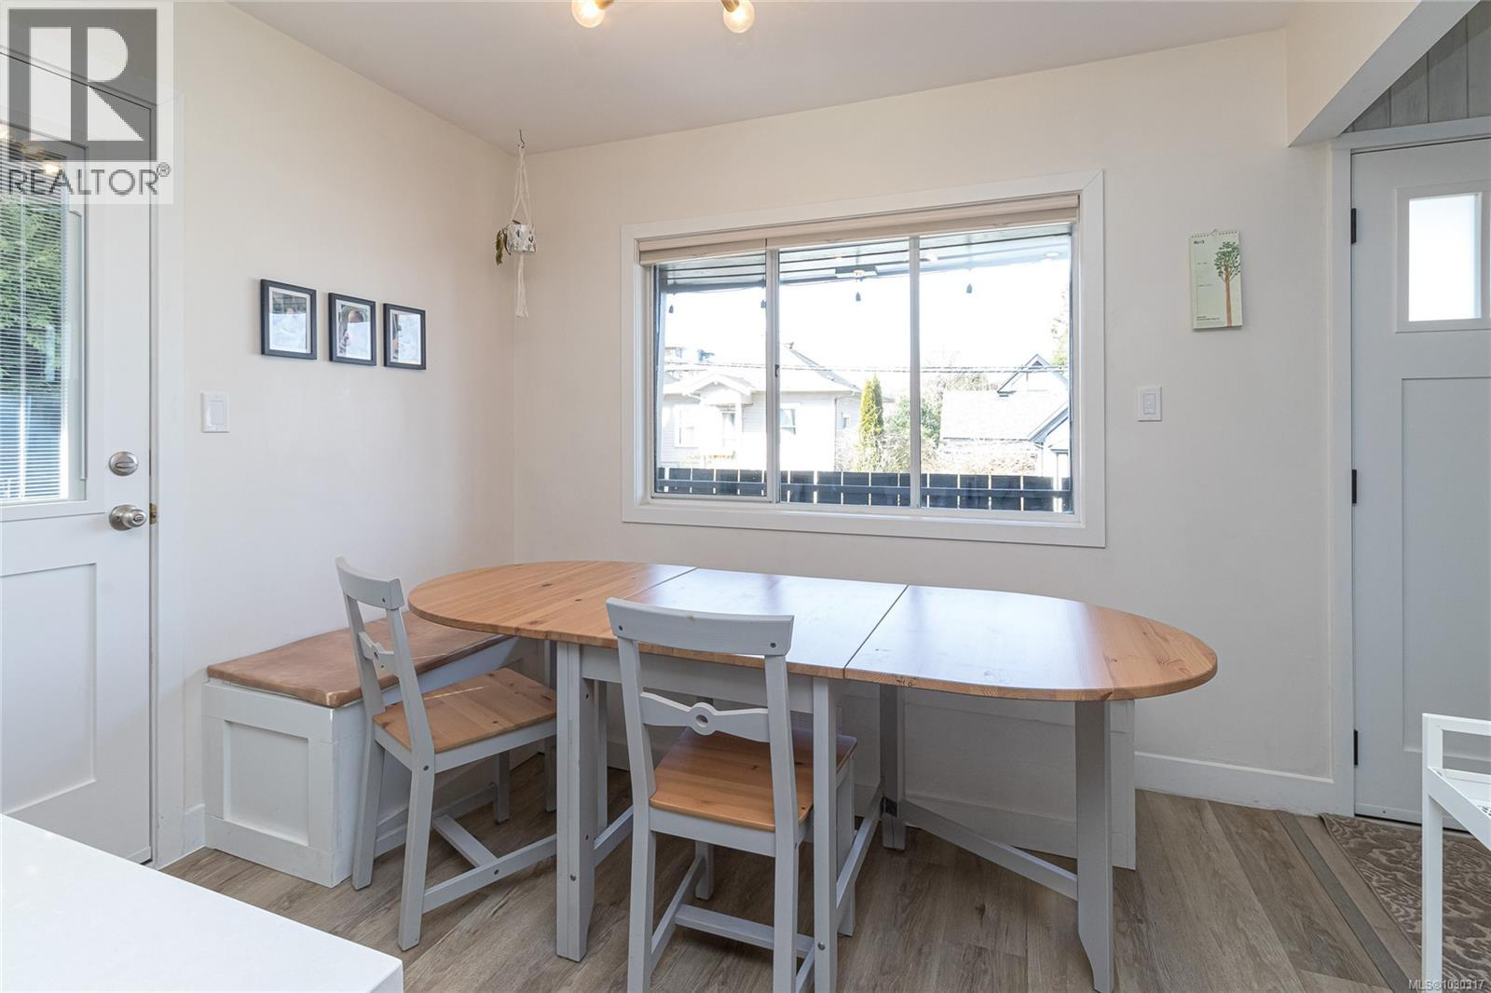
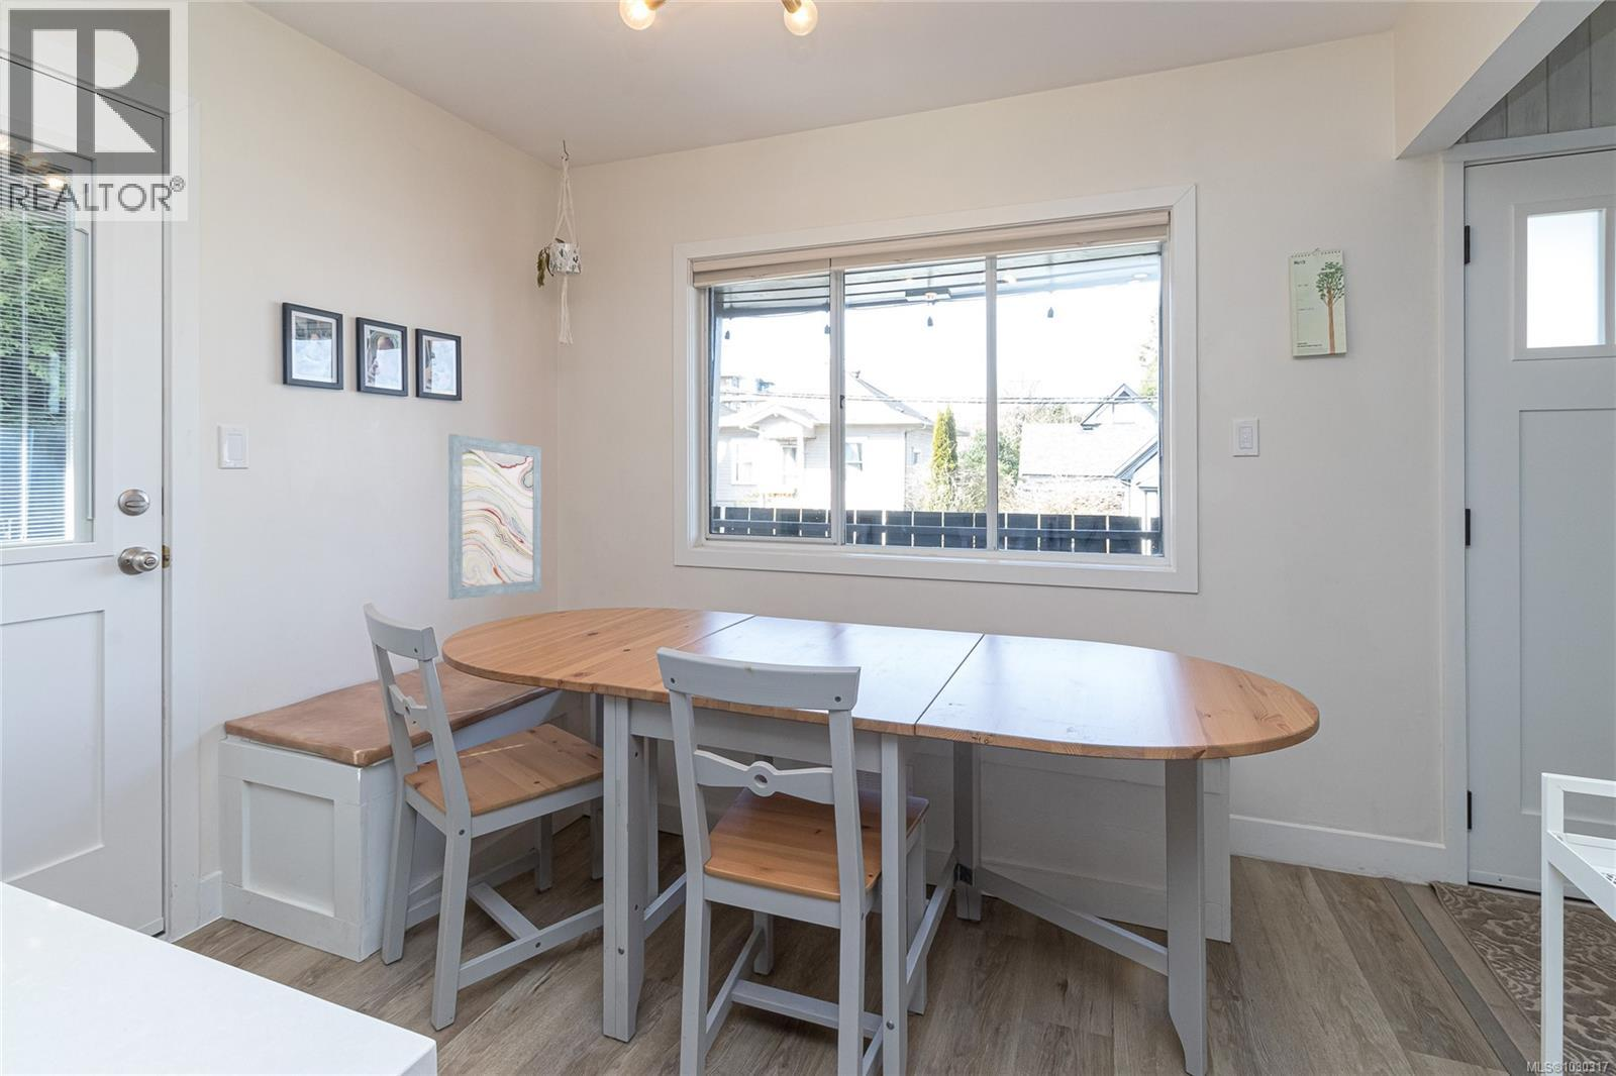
+ wall art [447,434,542,600]
